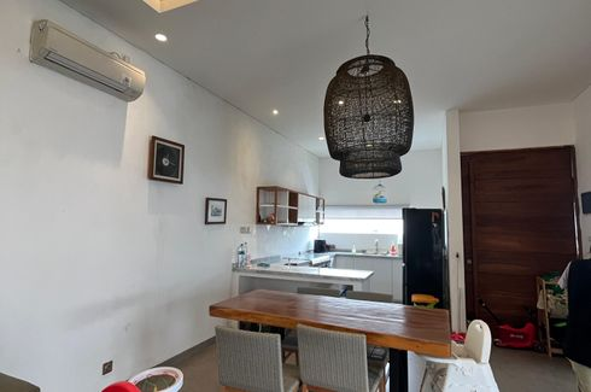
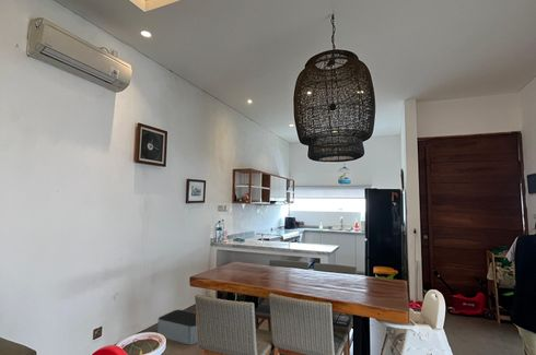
+ storage bin [156,309,199,346]
